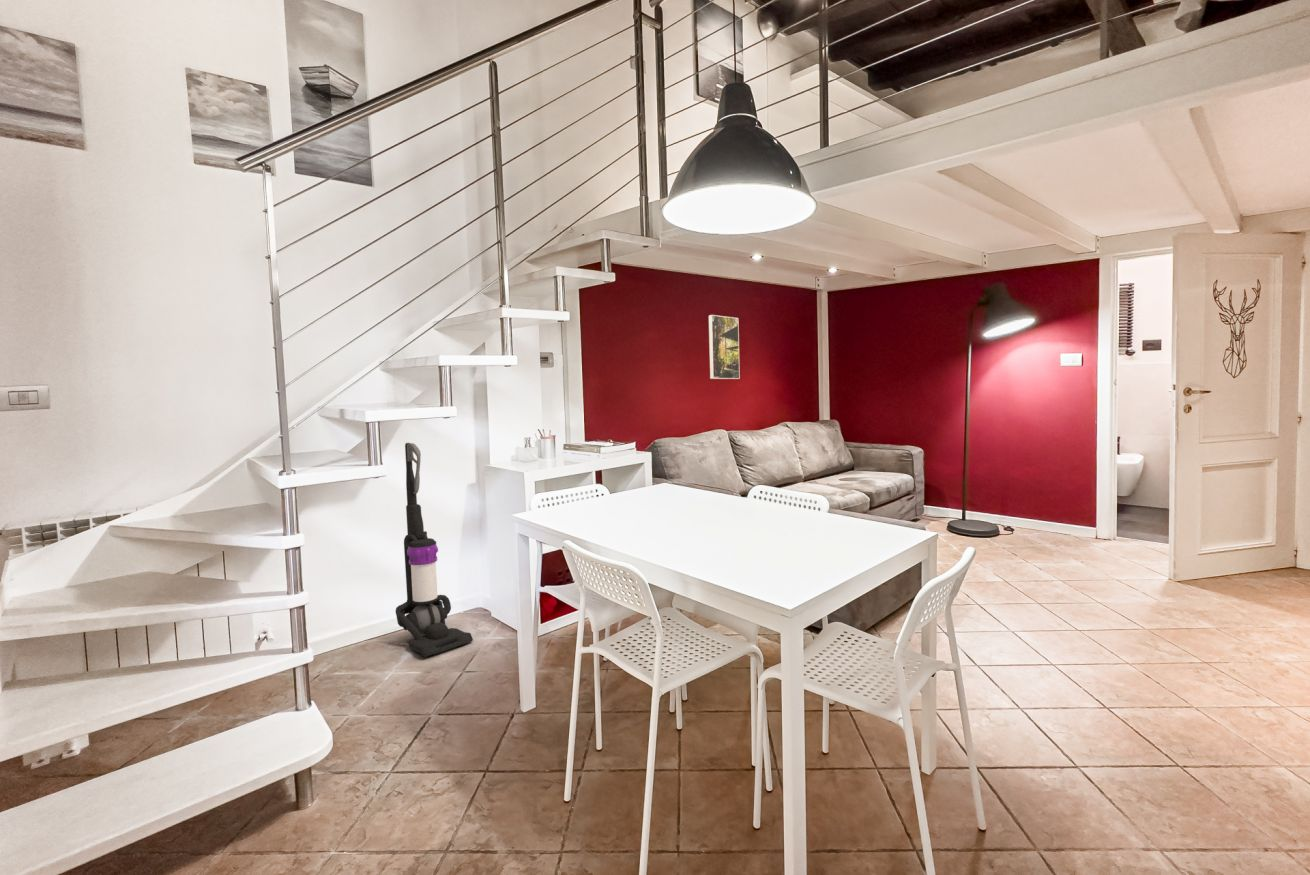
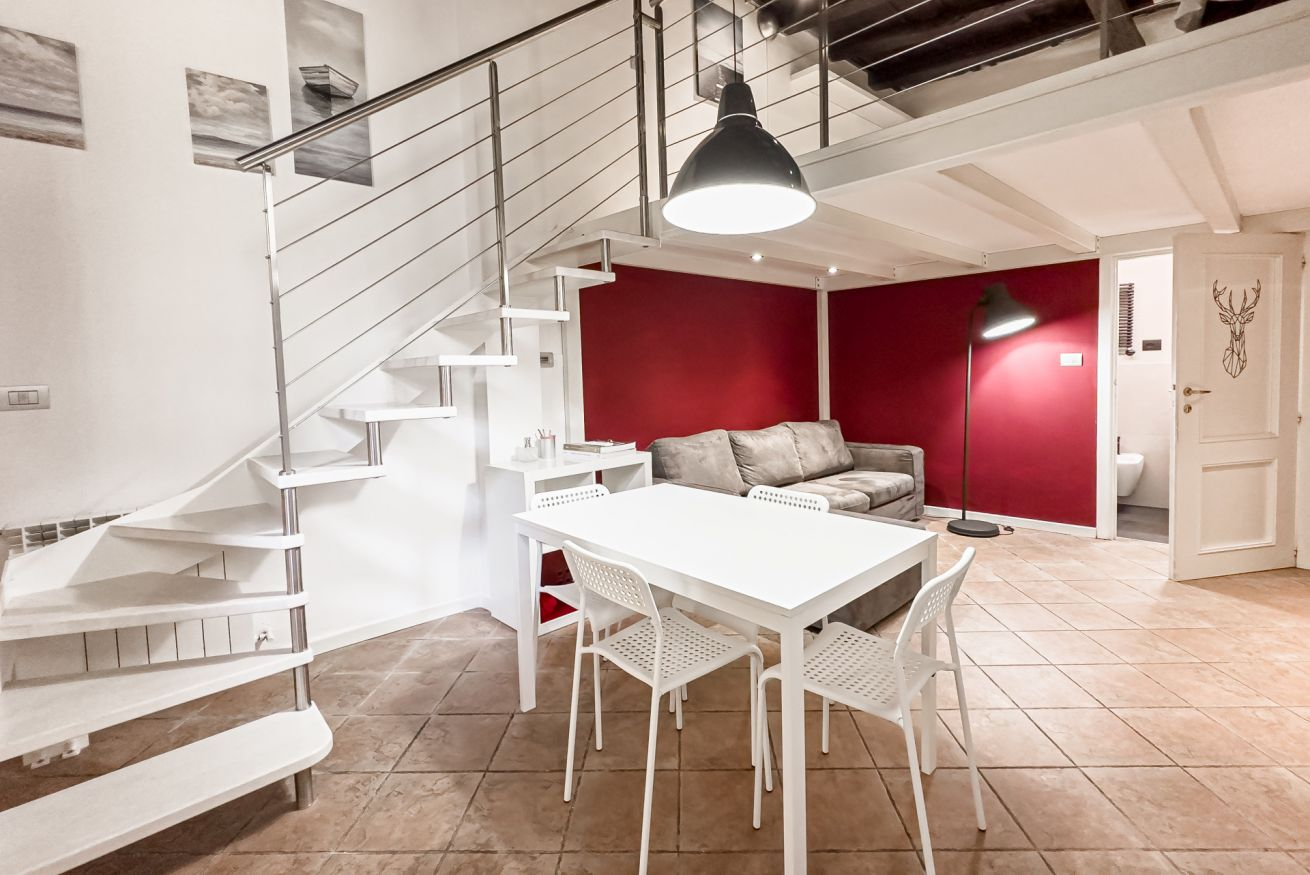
- vacuum cleaner [395,442,474,658]
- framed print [708,314,741,380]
